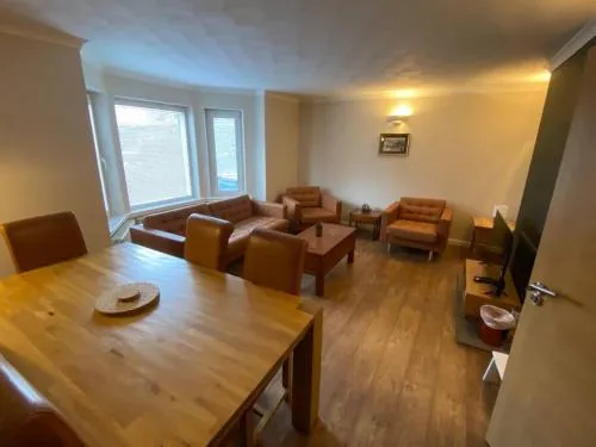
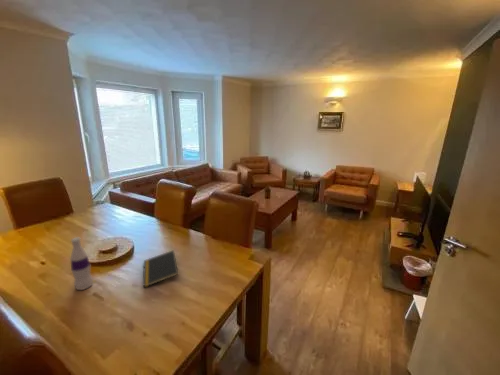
+ notepad [142,249,179,288]
+ bottle [69,236,94,291]
